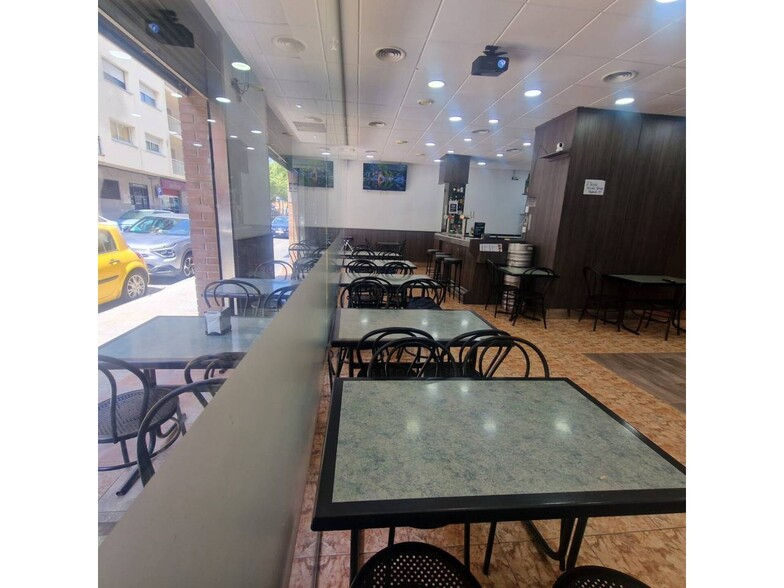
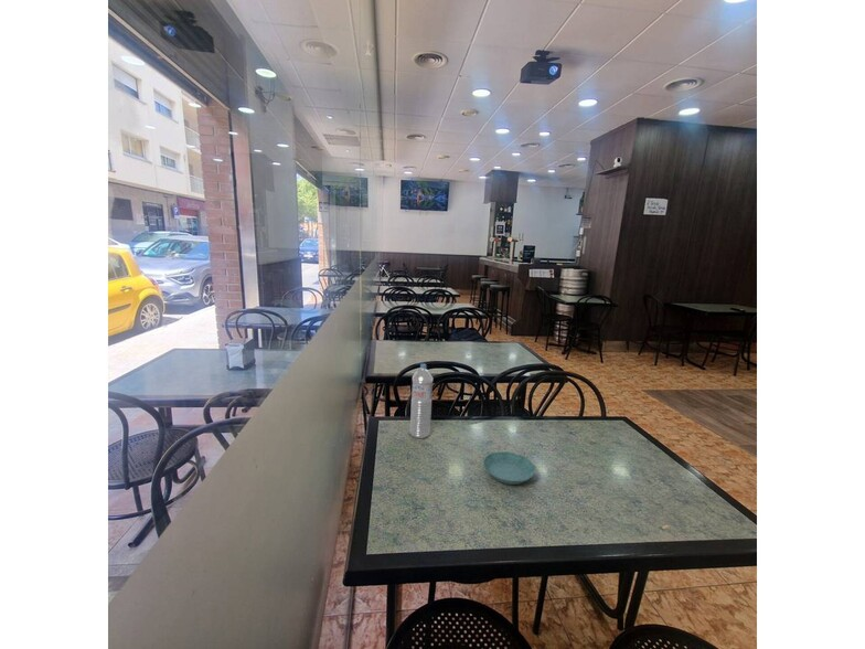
+ water bottle [409,363,434,439]
+ saucer [482,450,536,486]
